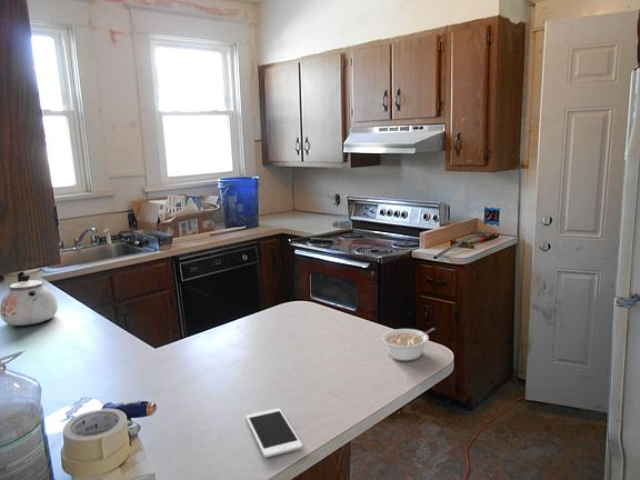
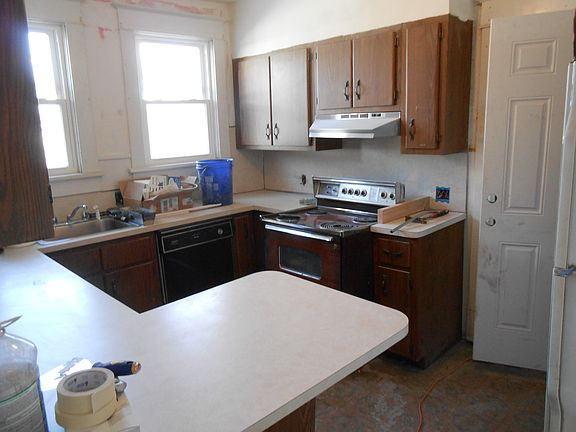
- legume [381,327,436,362]
- cell phone [244,407,304,459]
- kettle [0,271,59,327]
